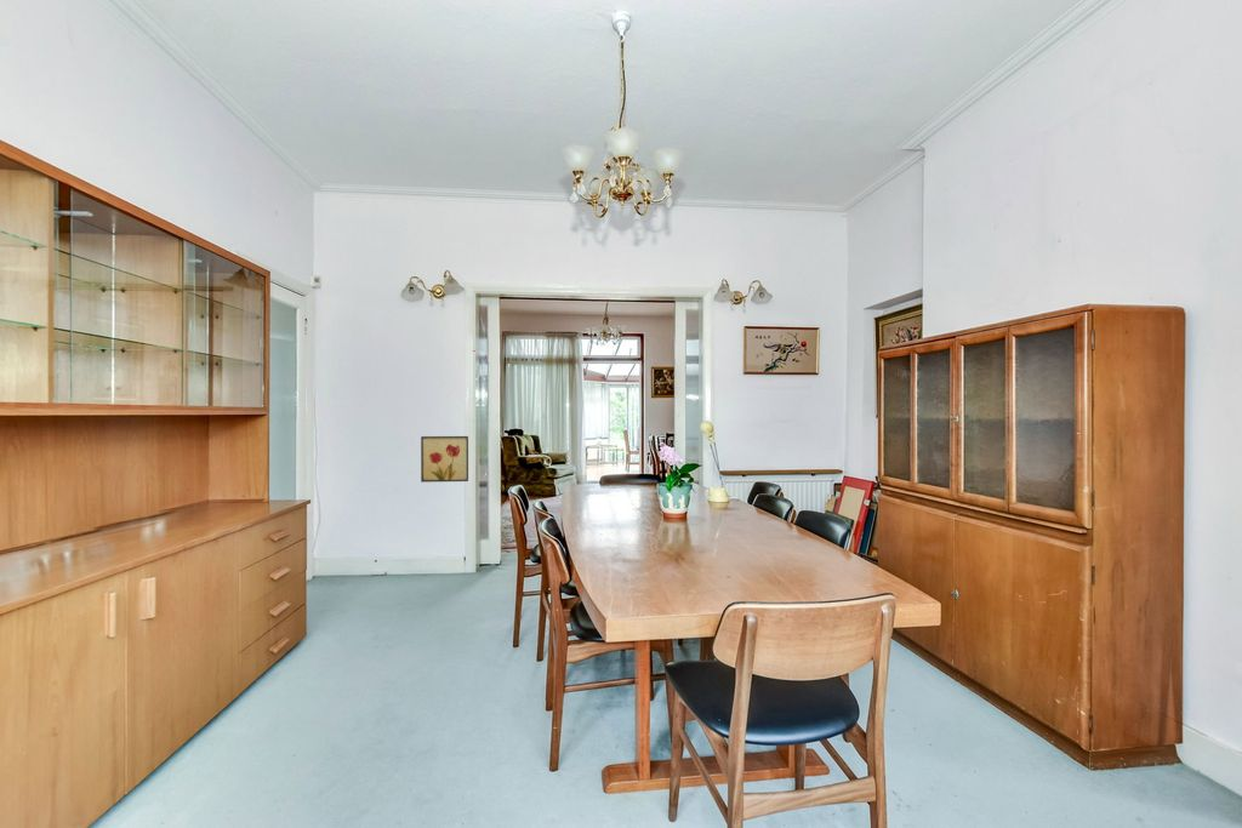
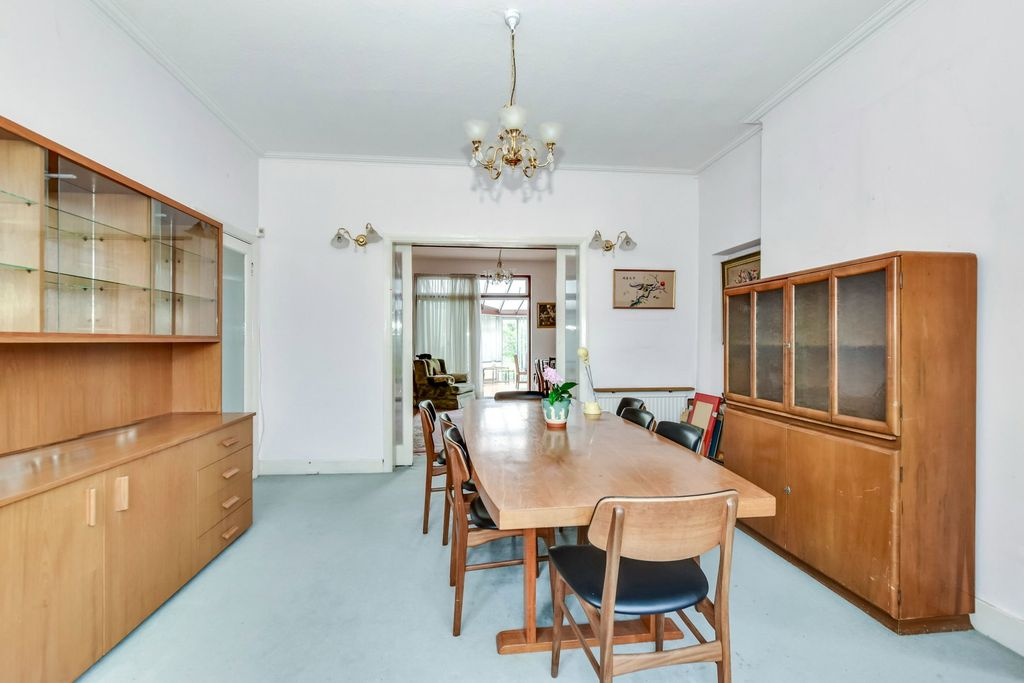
- wall art [420,435,469,484]
